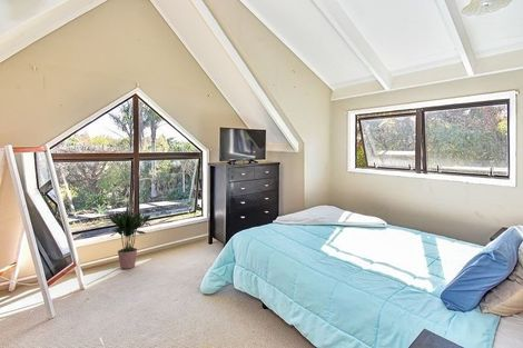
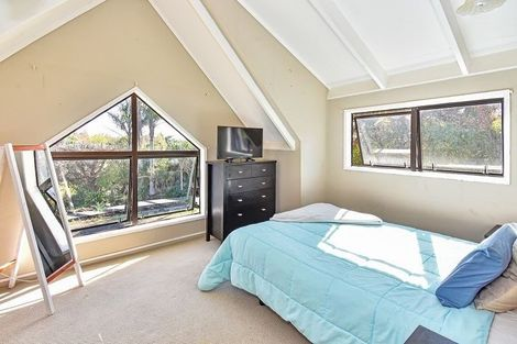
- potted plant [108,209,151,270]
